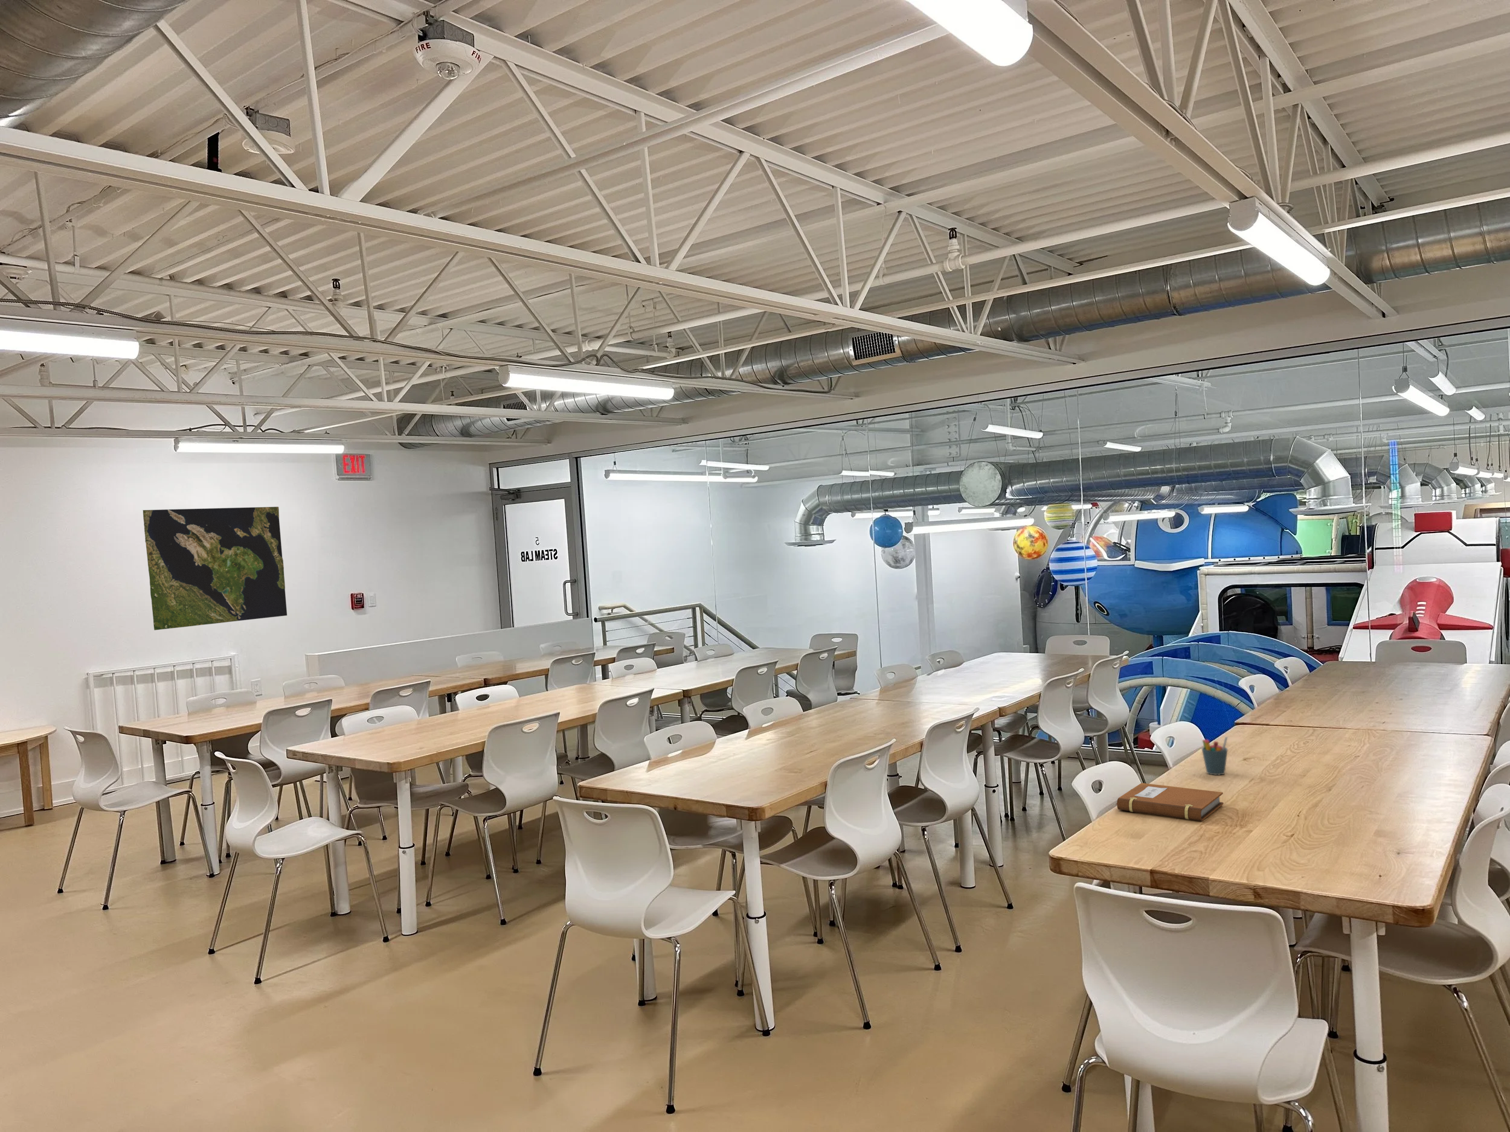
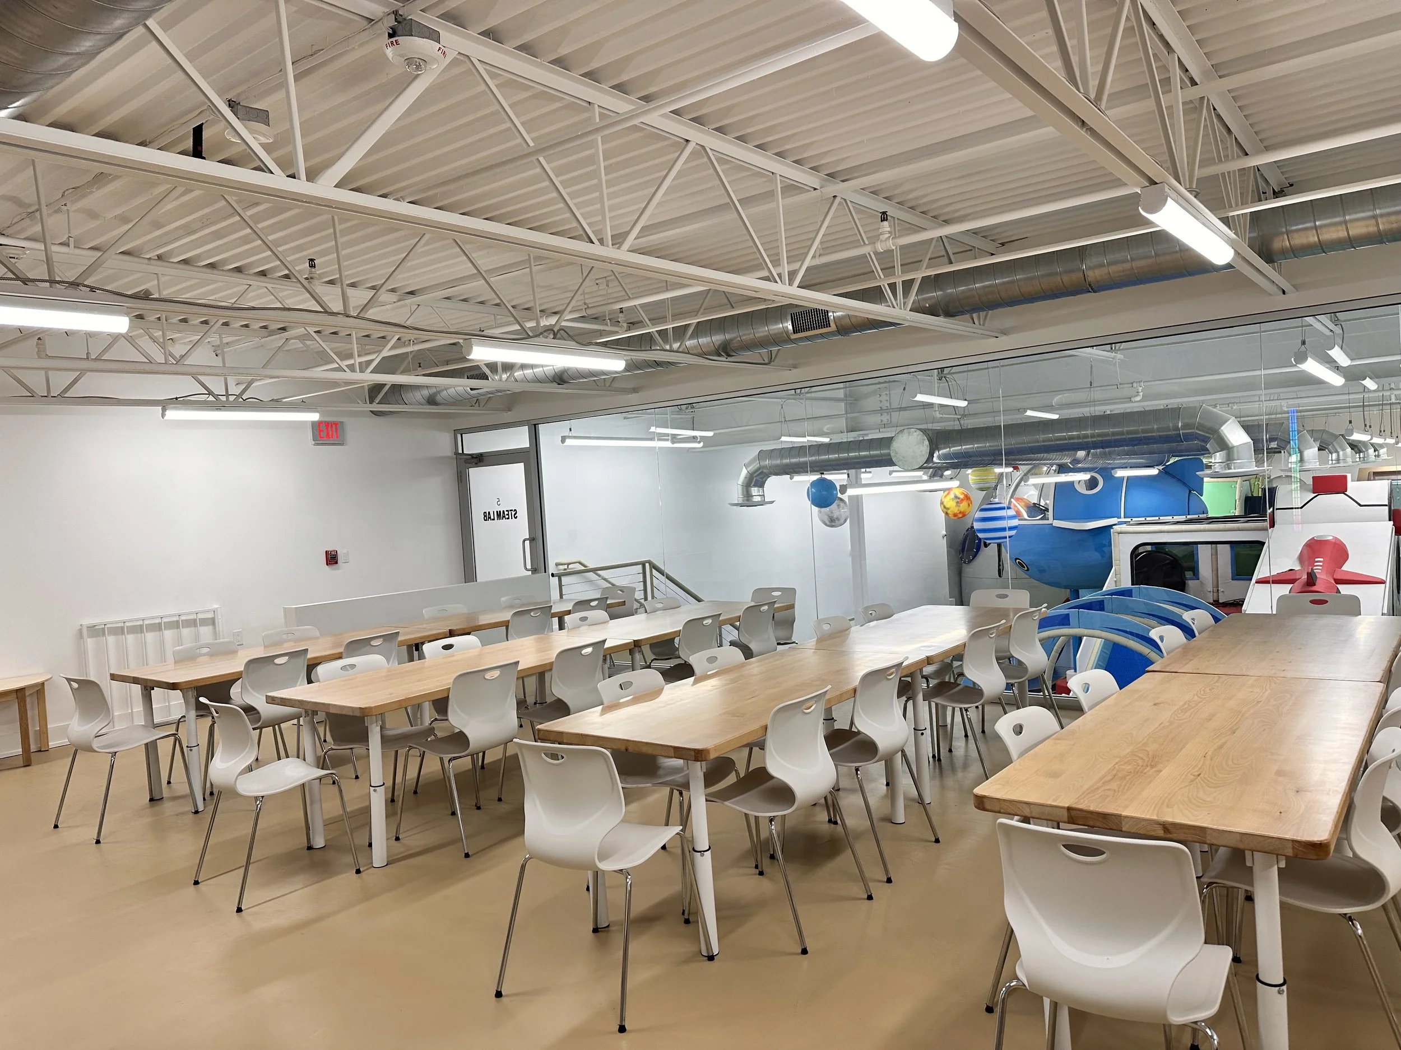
- world map [143,505,288,631]
- notebook [1115,782,1225,822]
- pen holder [1201,736,1228,775]
